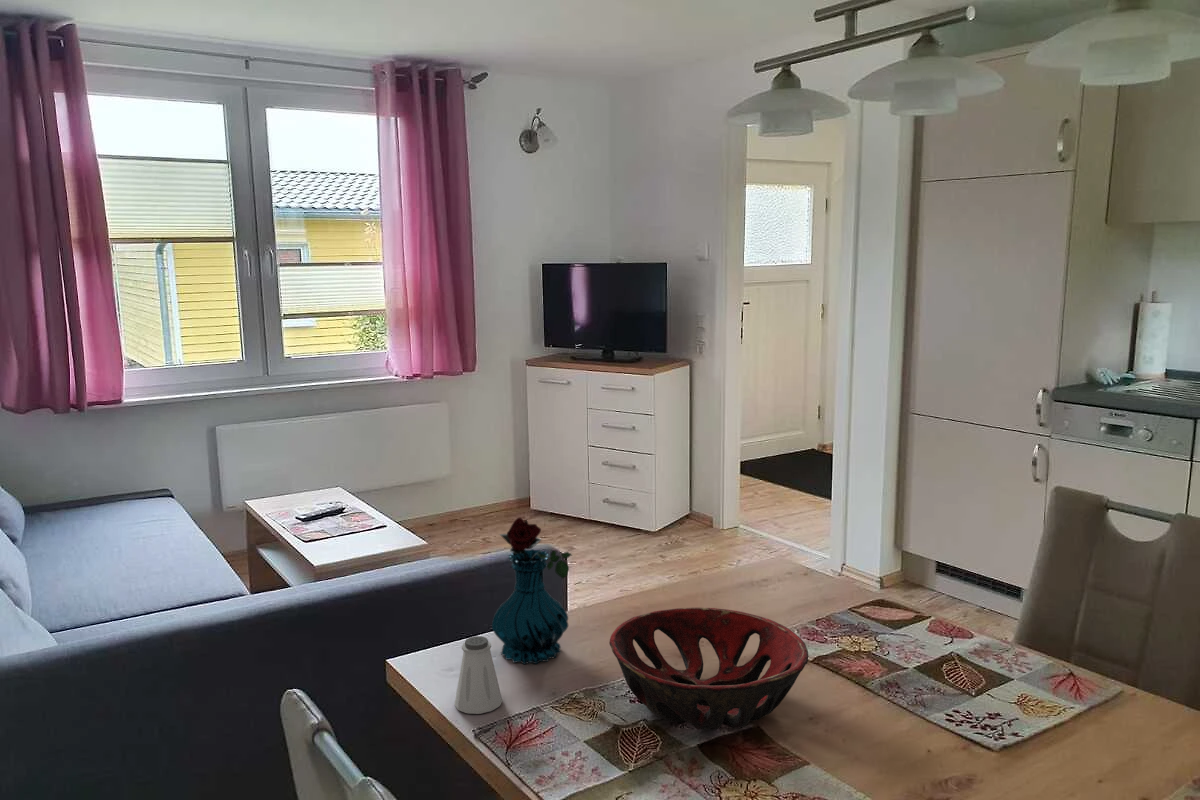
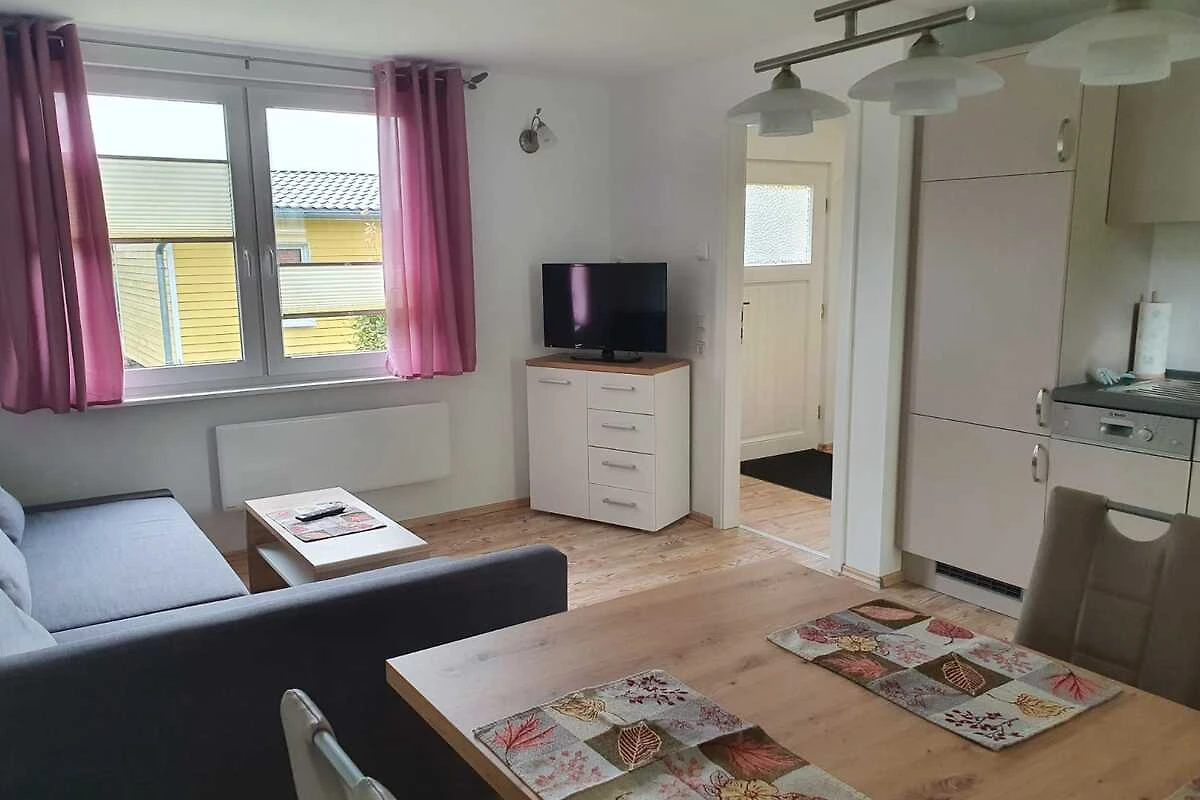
- saltshaker [454,635,503,715]
- vase [491,517,573,665]
- decorative bowl [608,607,809,731]
